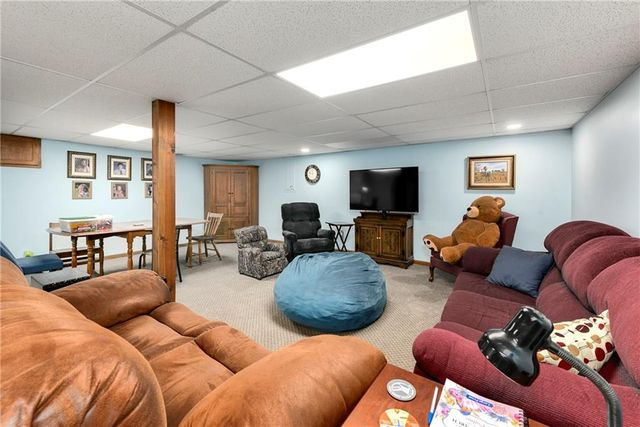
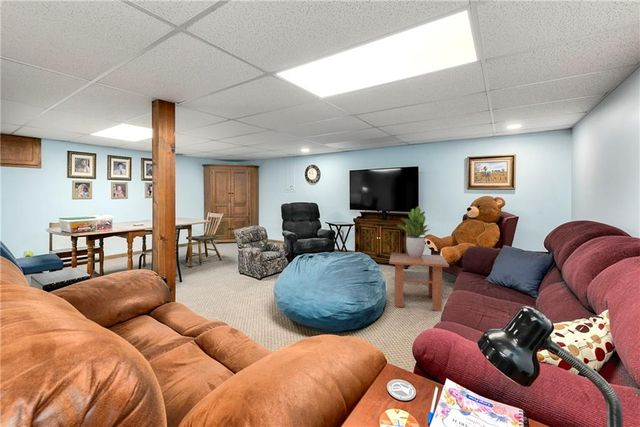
+ potted plant [396,206,431,257]
+ coffee table [388,252,450,312]
